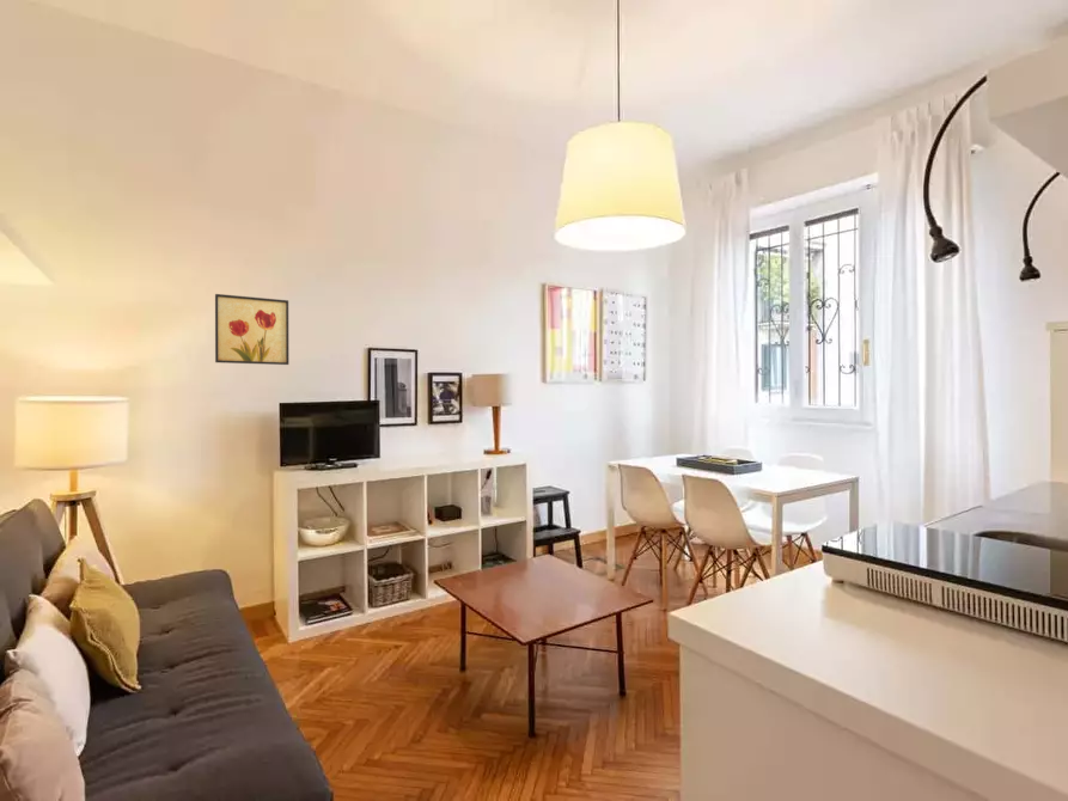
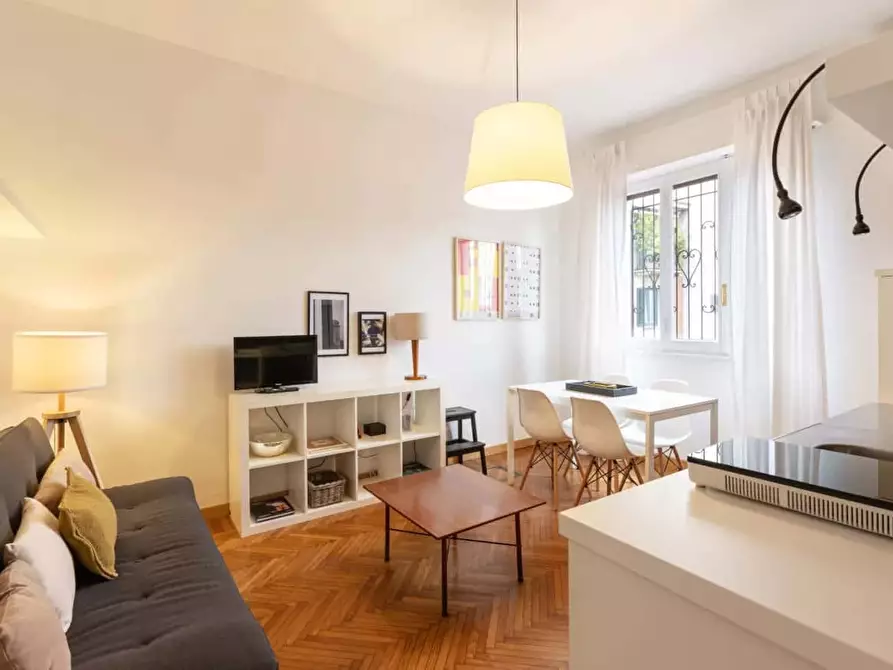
- wall art [214,293,289,366]
